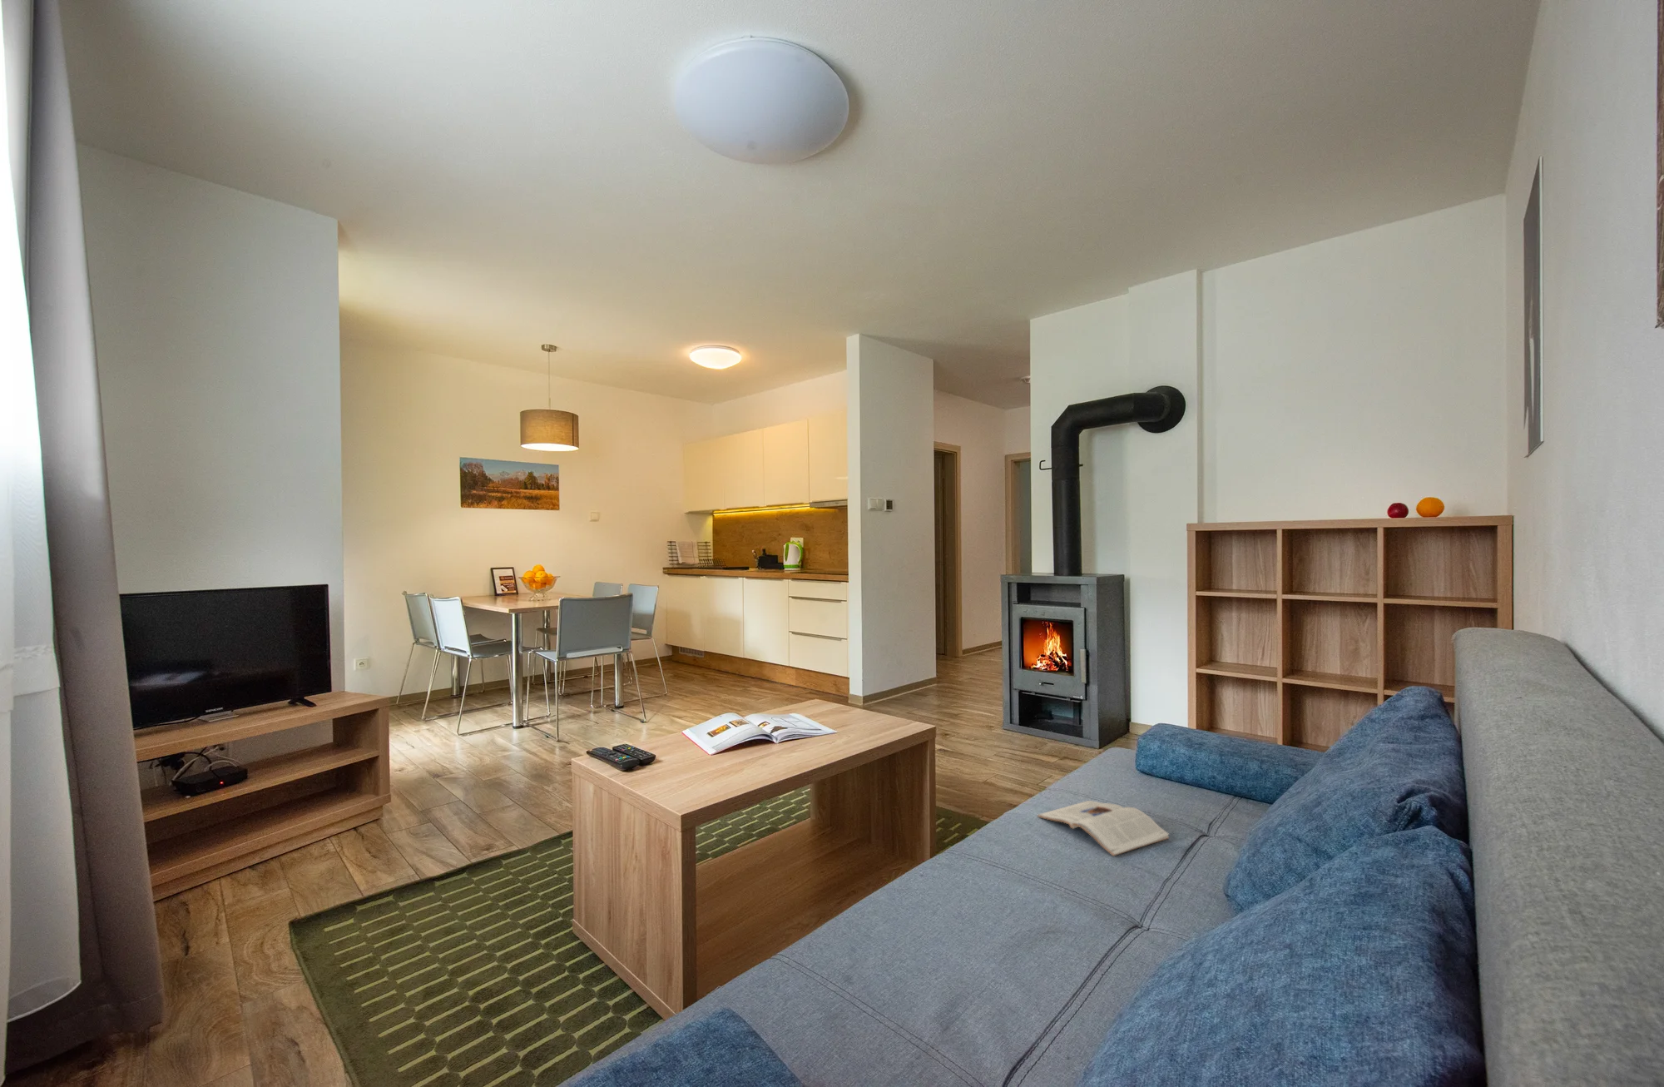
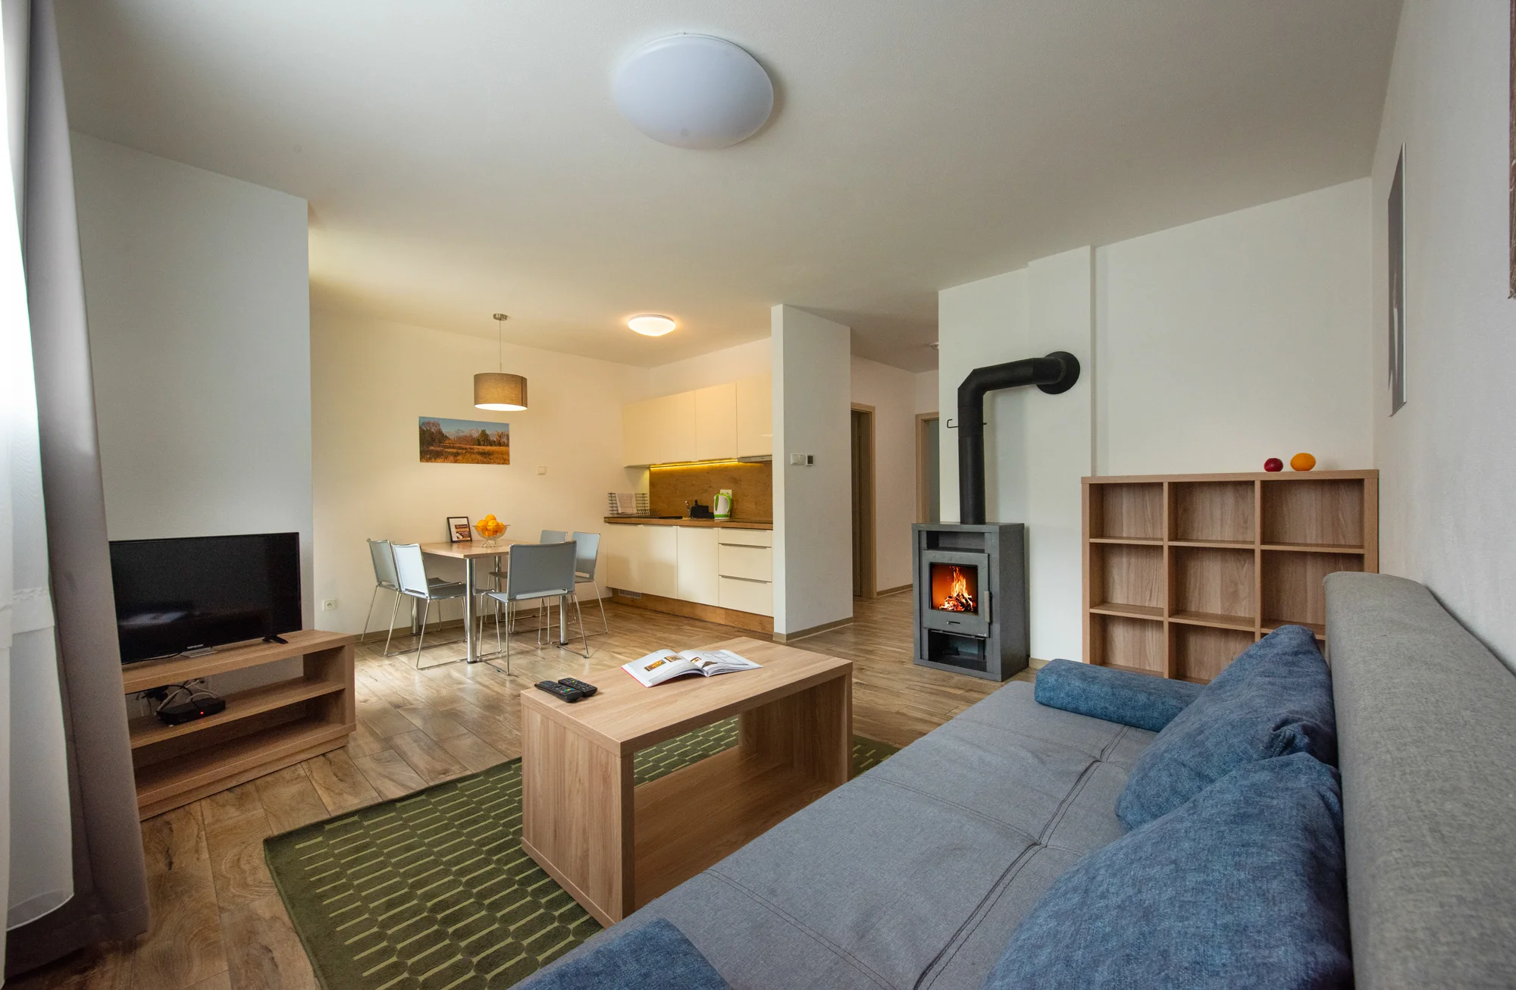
- magazine [1037,799,1170,856]
